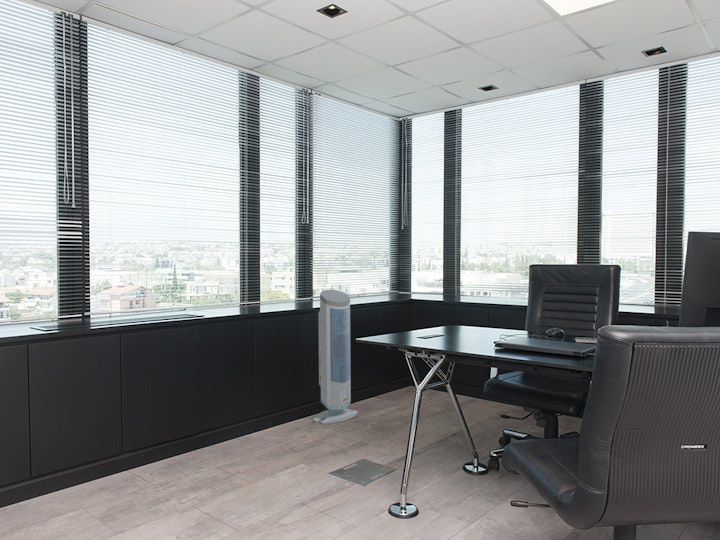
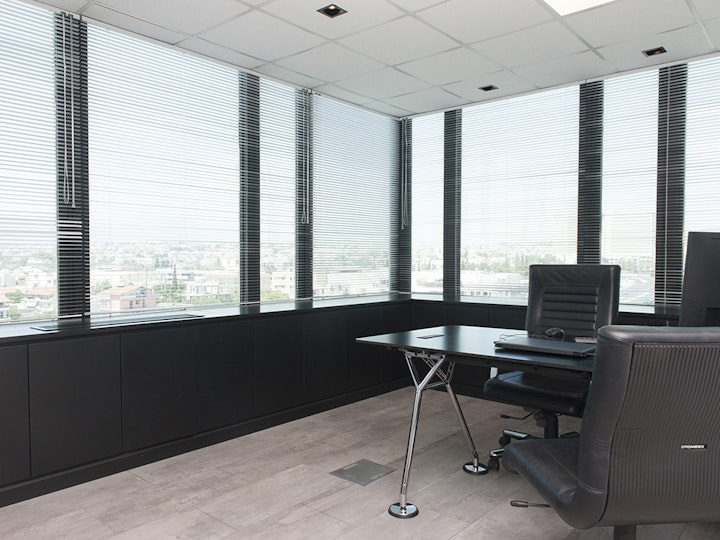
- air purifier [312,289,359,425]
